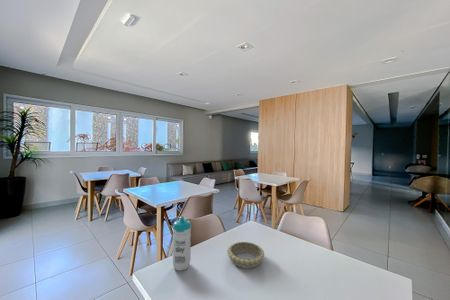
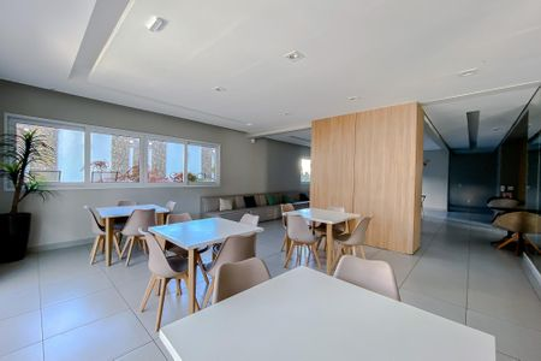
- water bottle [172,215,192,272]
- decorative bowl [226,241,266,269]
